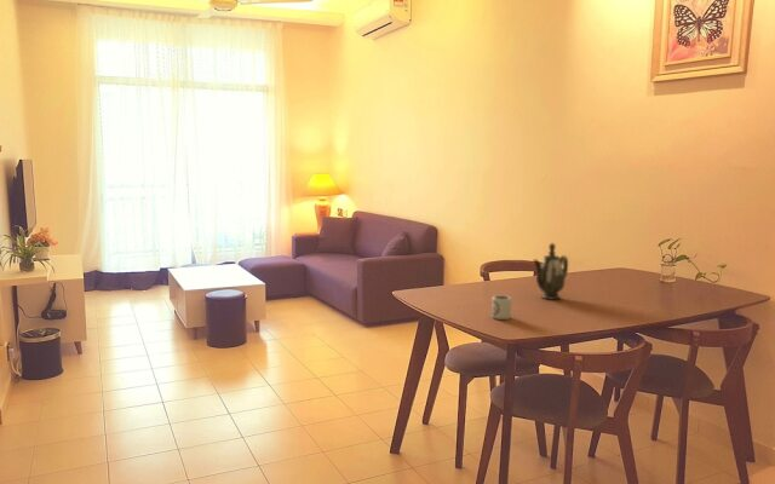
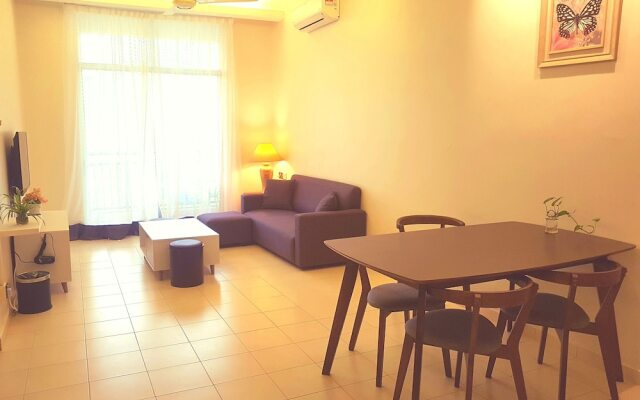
- cup [490,294,512,321]
- teapot [533,242,569,300]
